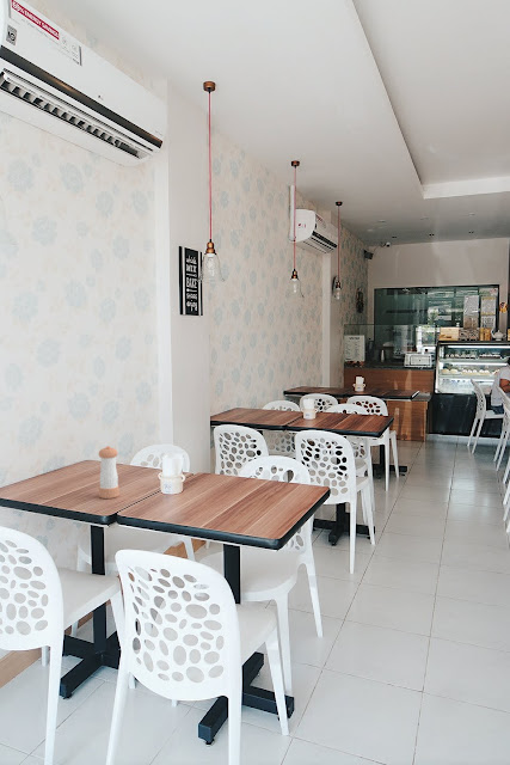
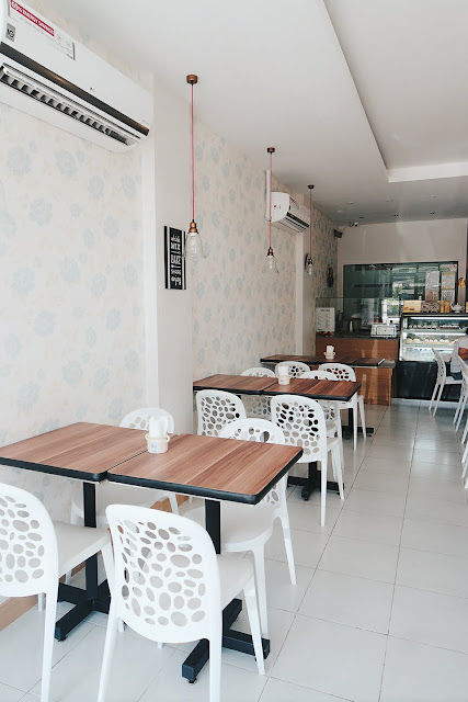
- pepper shaker [98,445,121,500]
